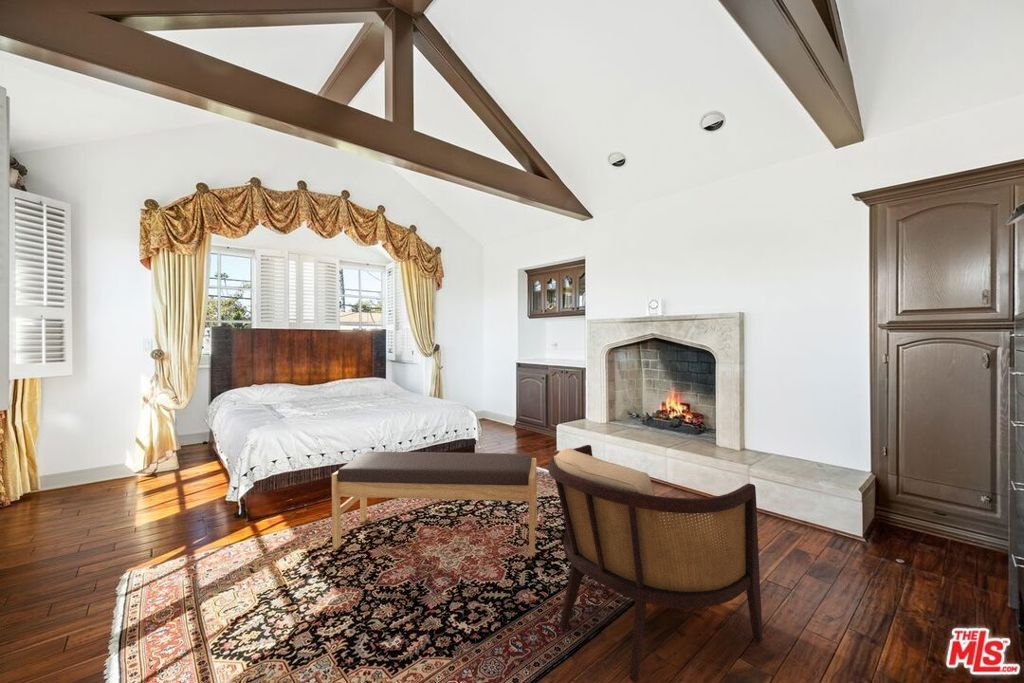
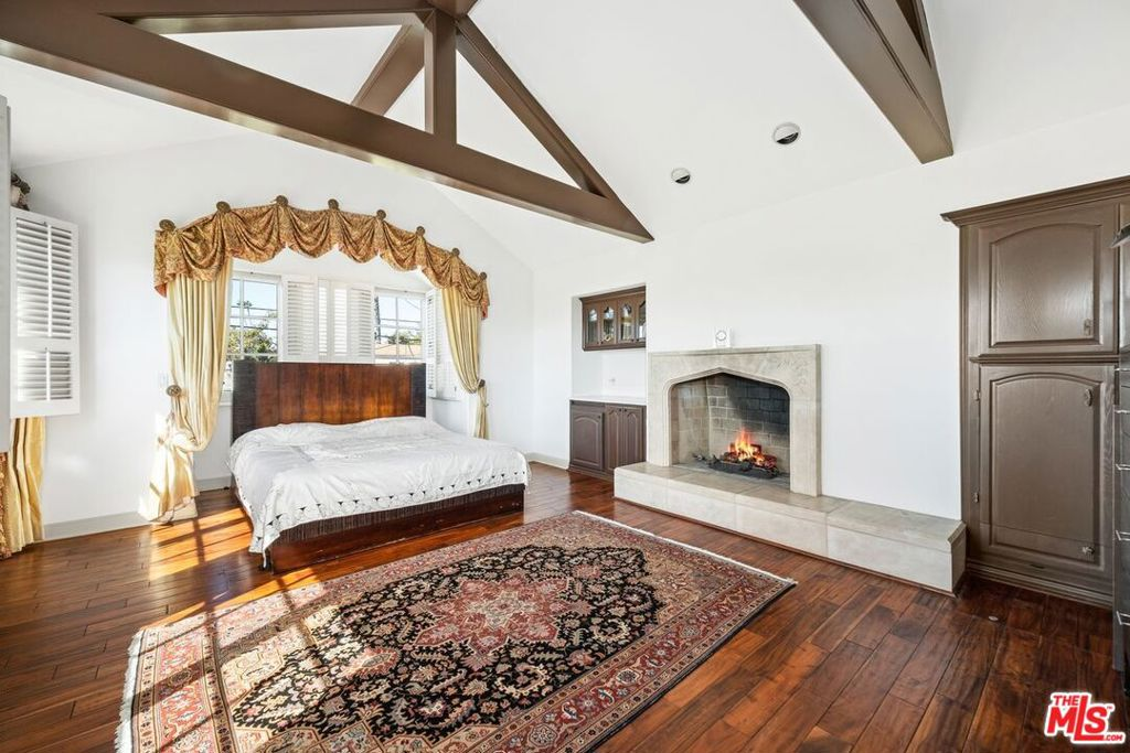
- bench [331,451,538,557]
- armchair [548,444,764,683]
